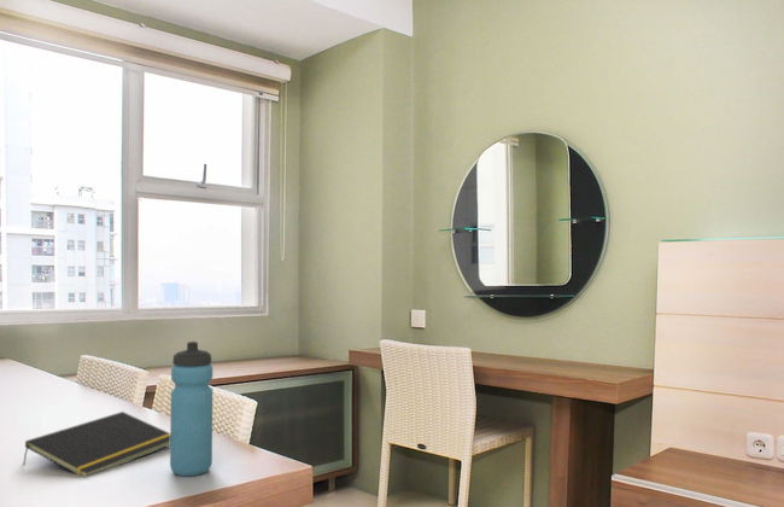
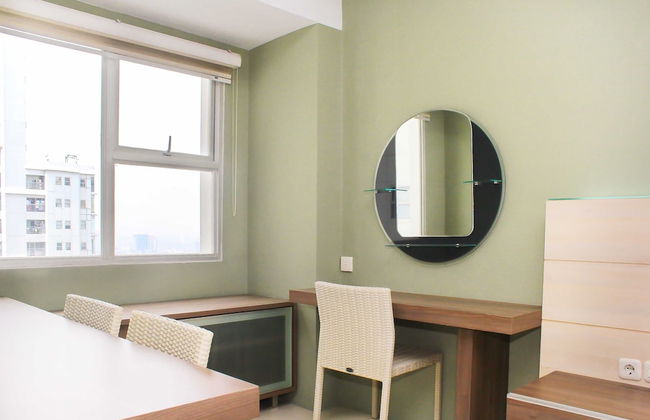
- water bottle [169,340,213,478]
- notepad [22,410,170,477]
